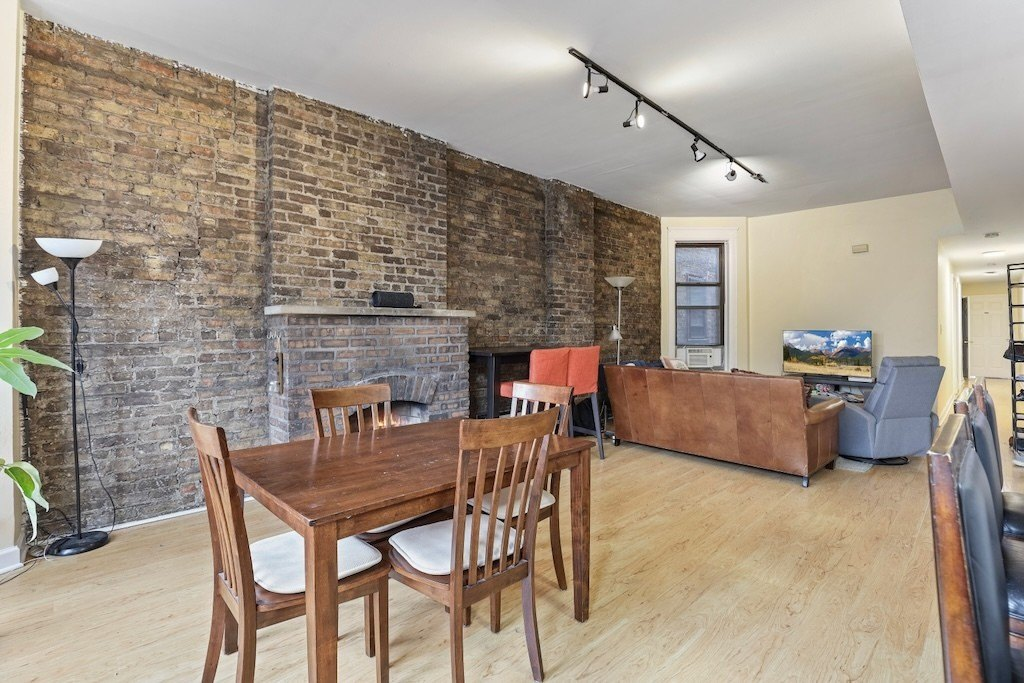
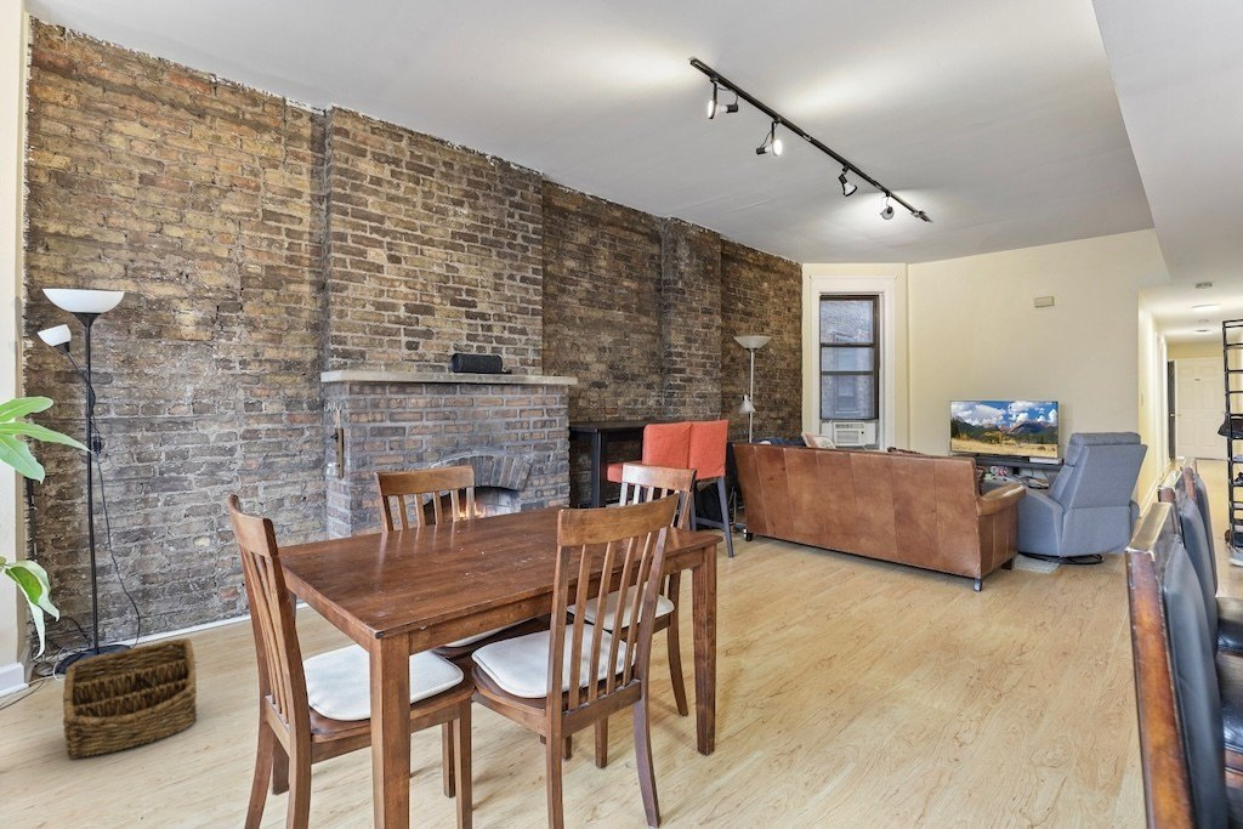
+ basket [62,637,198,760]
